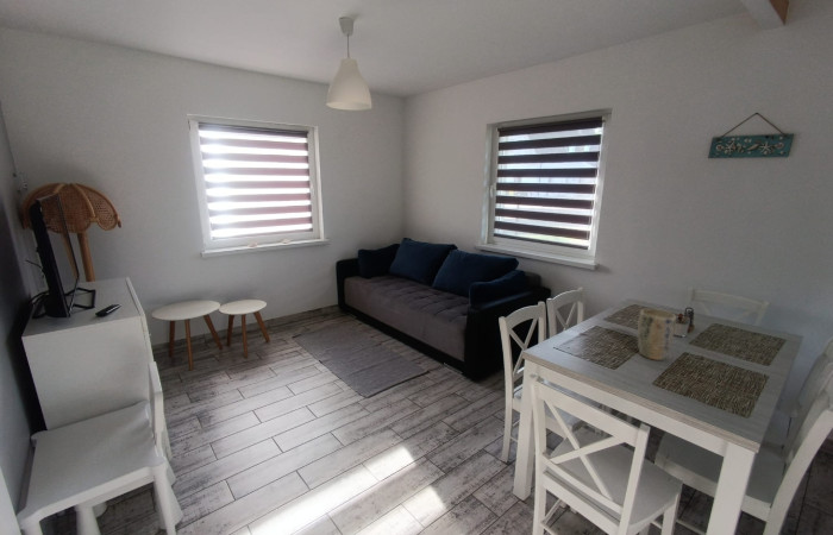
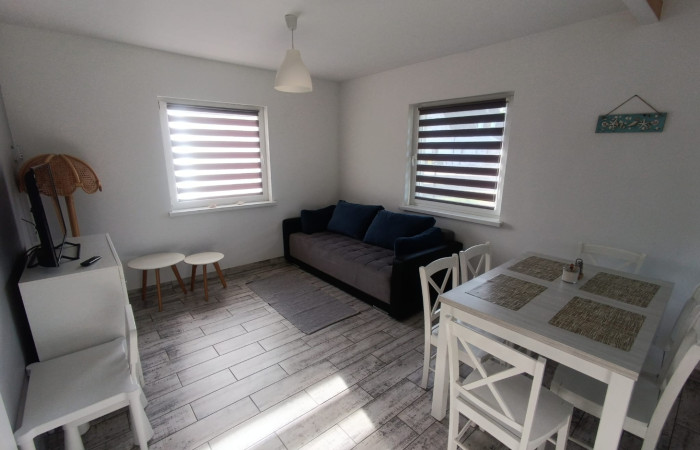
- plant pot [635,308,677,361]
